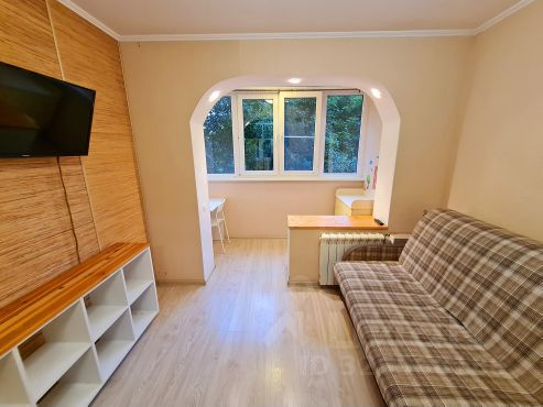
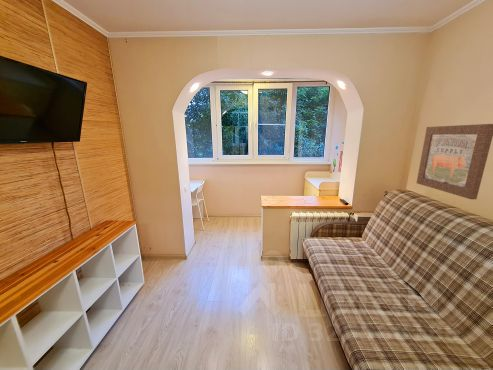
+ wall art [416,123,493,200]
